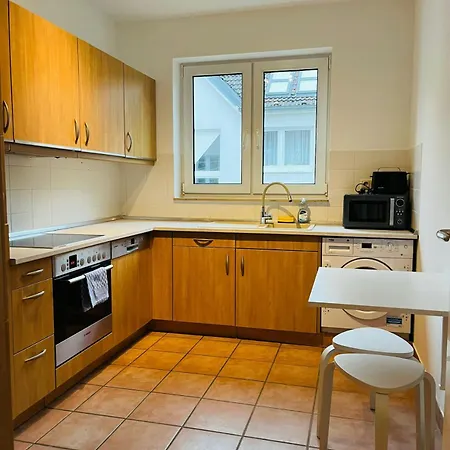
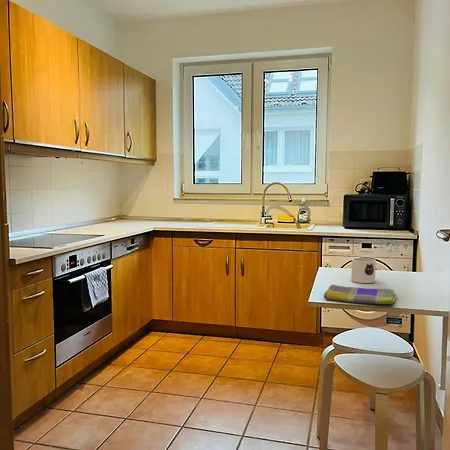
+ mug [350,257,377,284]
+ dish towel [323,284,397,305]
